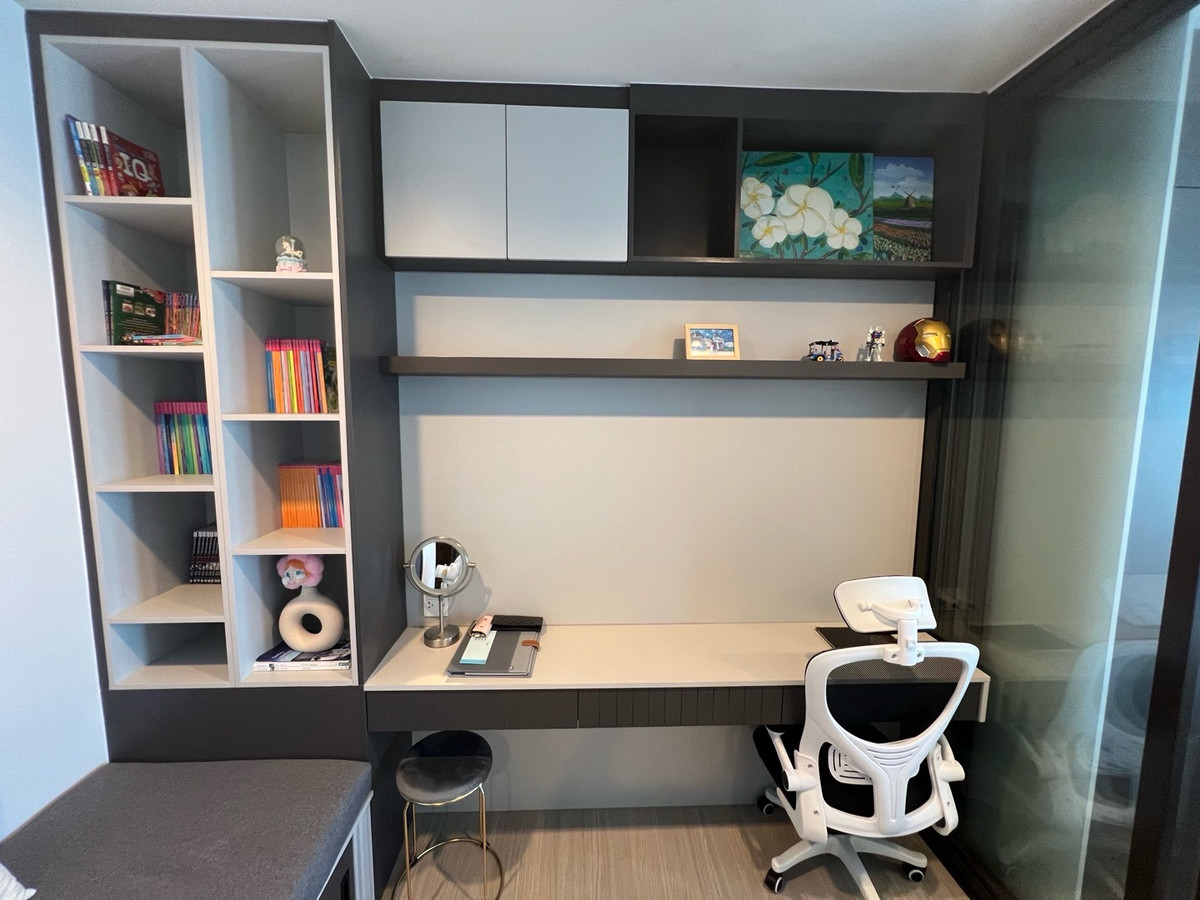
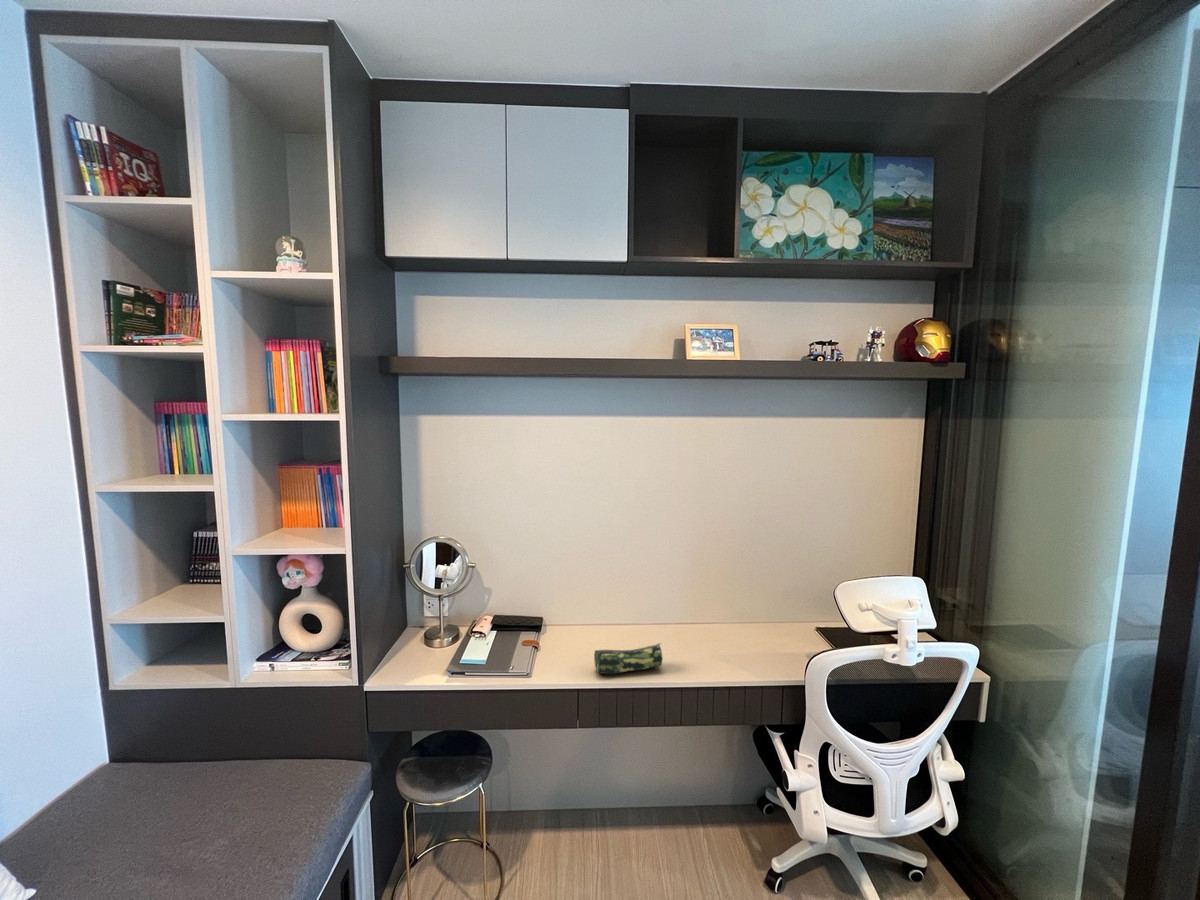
+ pencil case [593,642,663,675]
